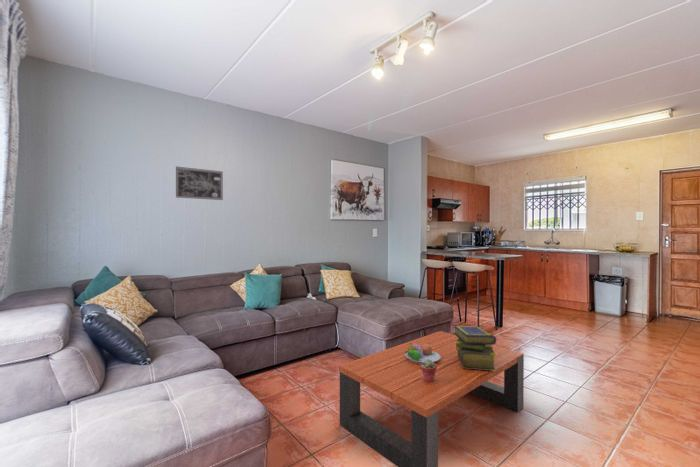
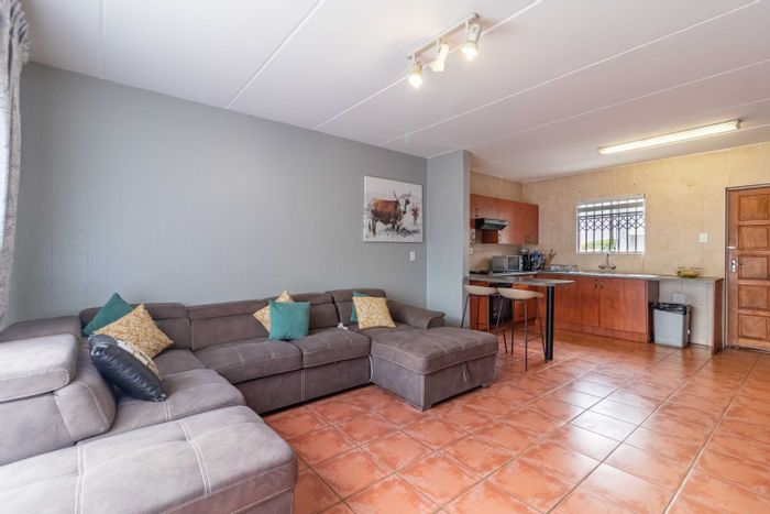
- coffee table [338,330,525,467]
- potted succulent [420,359,437,382]
- fruit bowl [405,343,440,364]
- wall art [175,166,224,201]
- stack of books [453,325,497,371]
